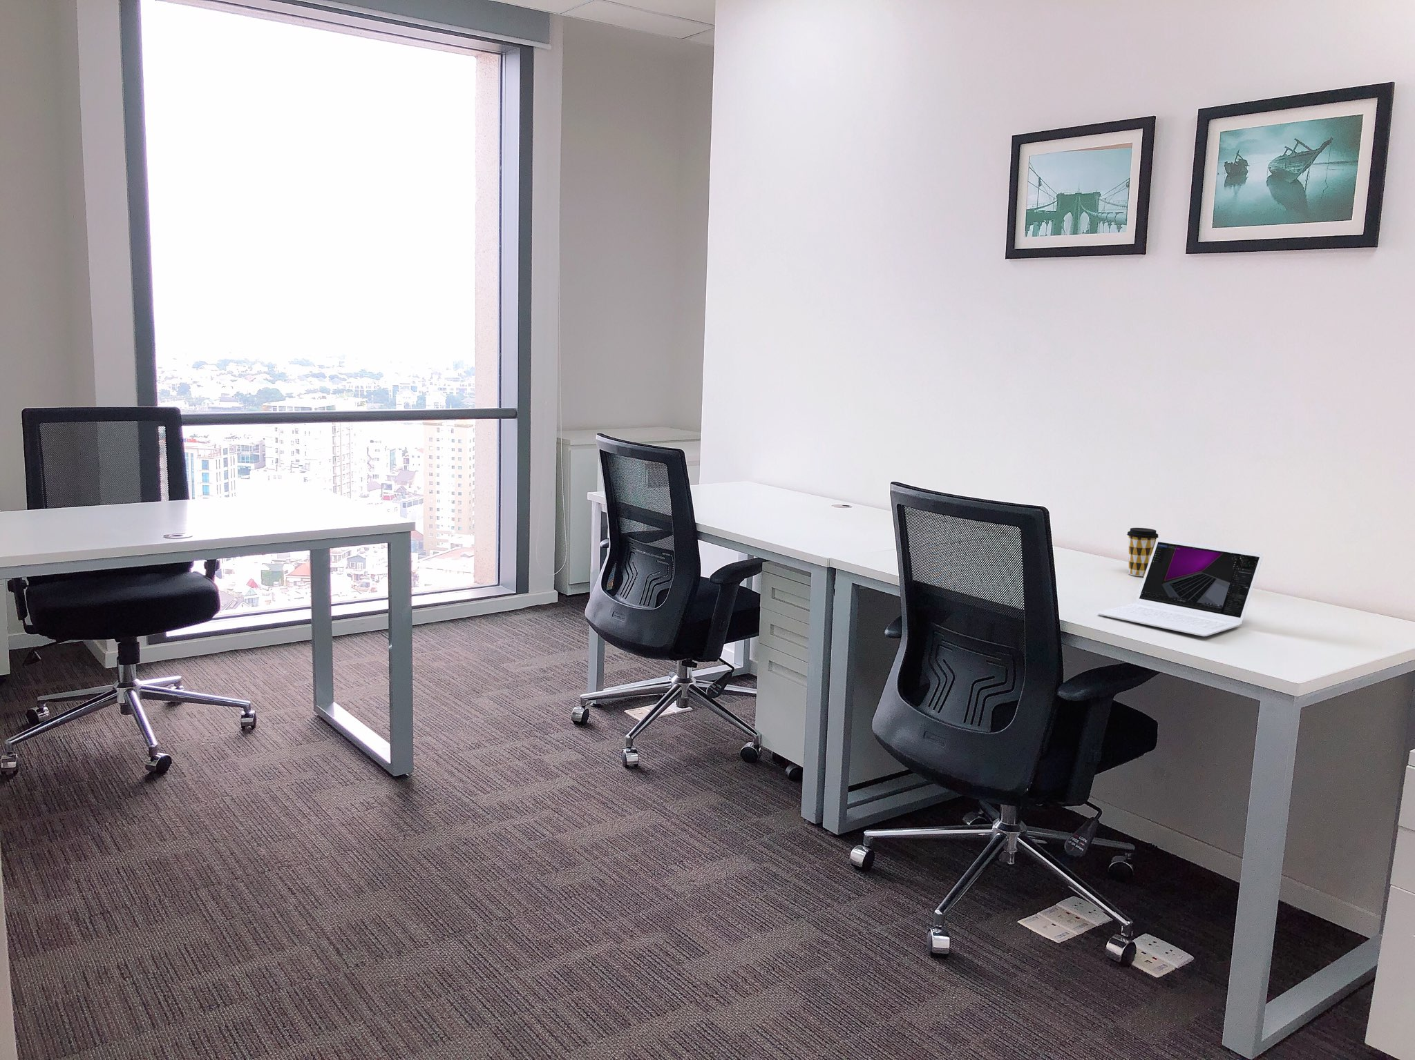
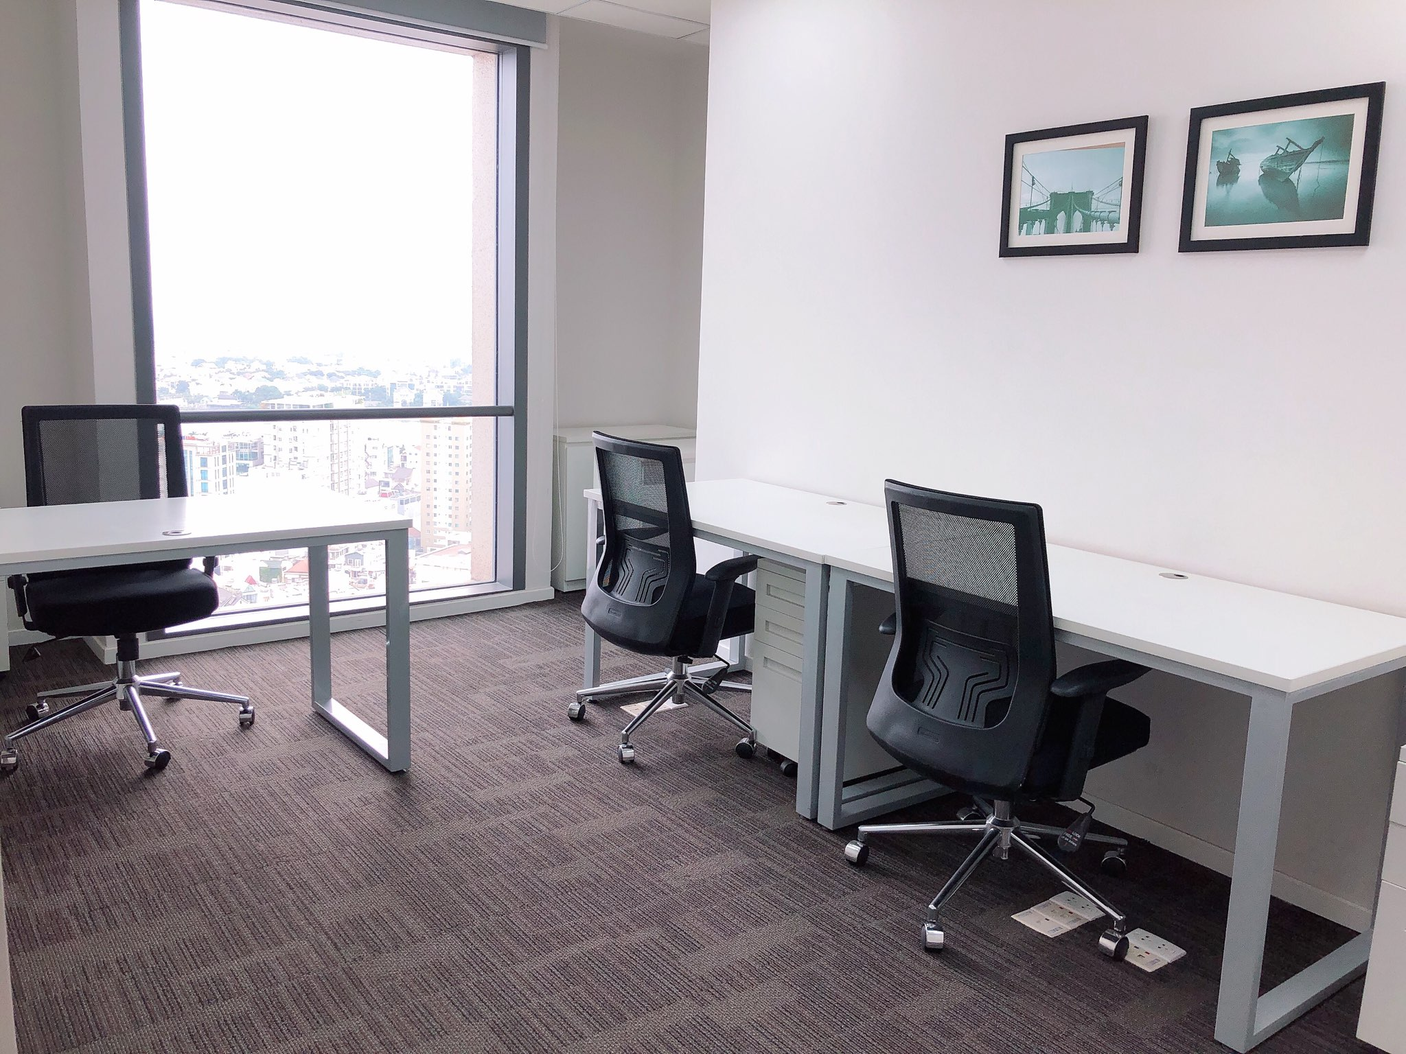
- coffee cup [1126,528,1160,577]
- laptop [1097,538,1263,637]
